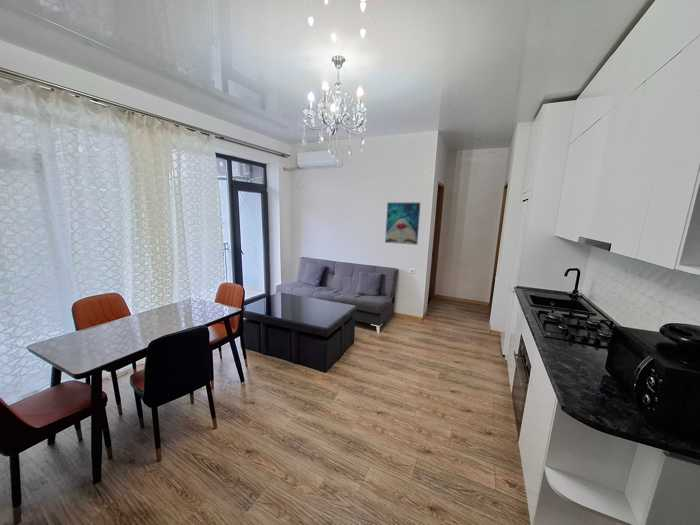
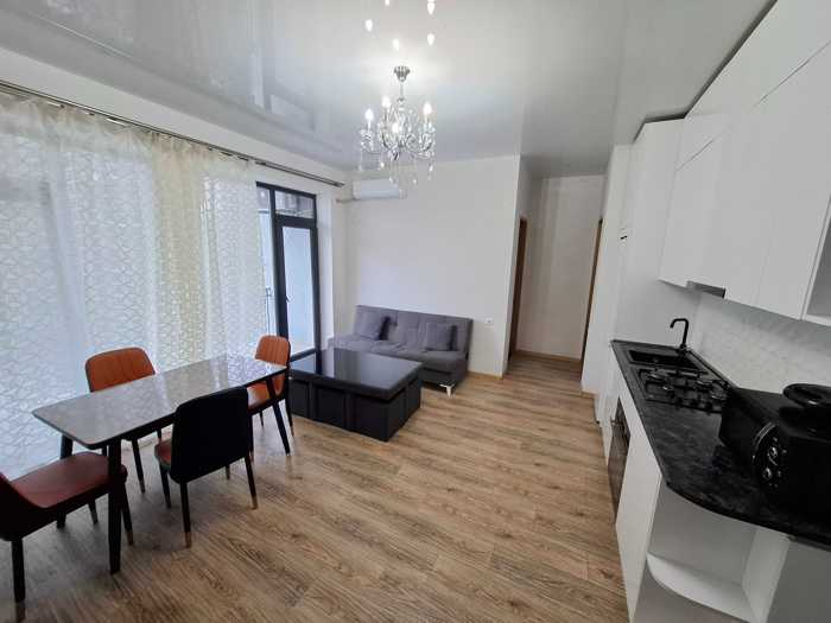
- wall art [384,202,421,246]
